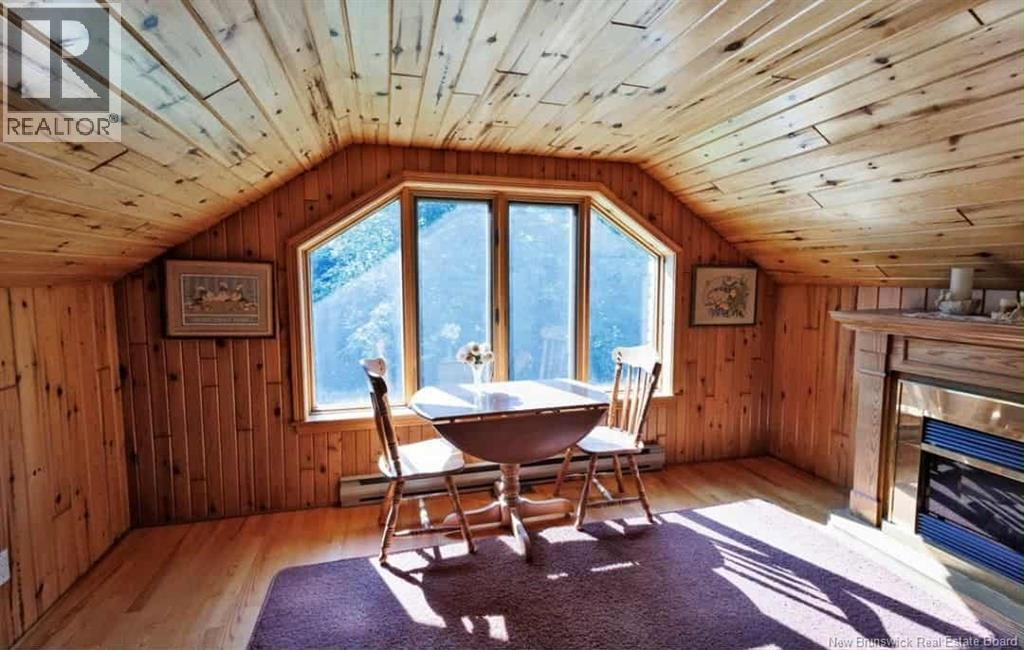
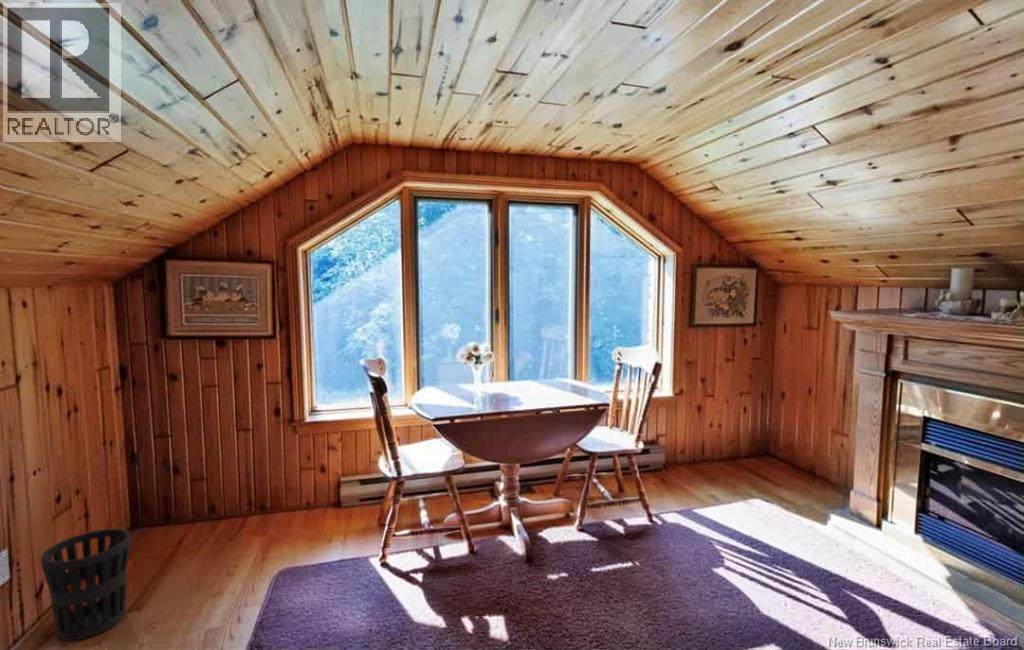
+ wastebasket [40,528,132,642]
